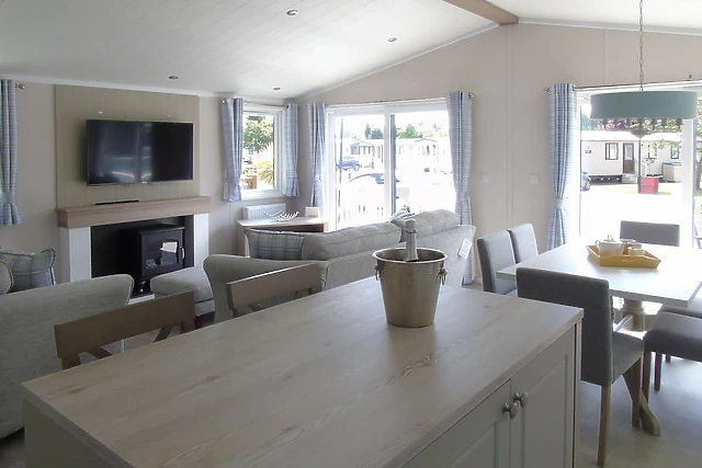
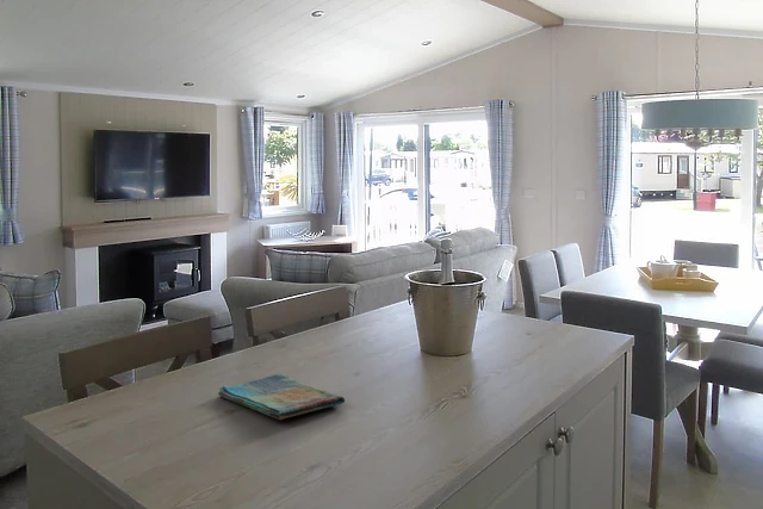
+ dish towel [217,373,346,421]
